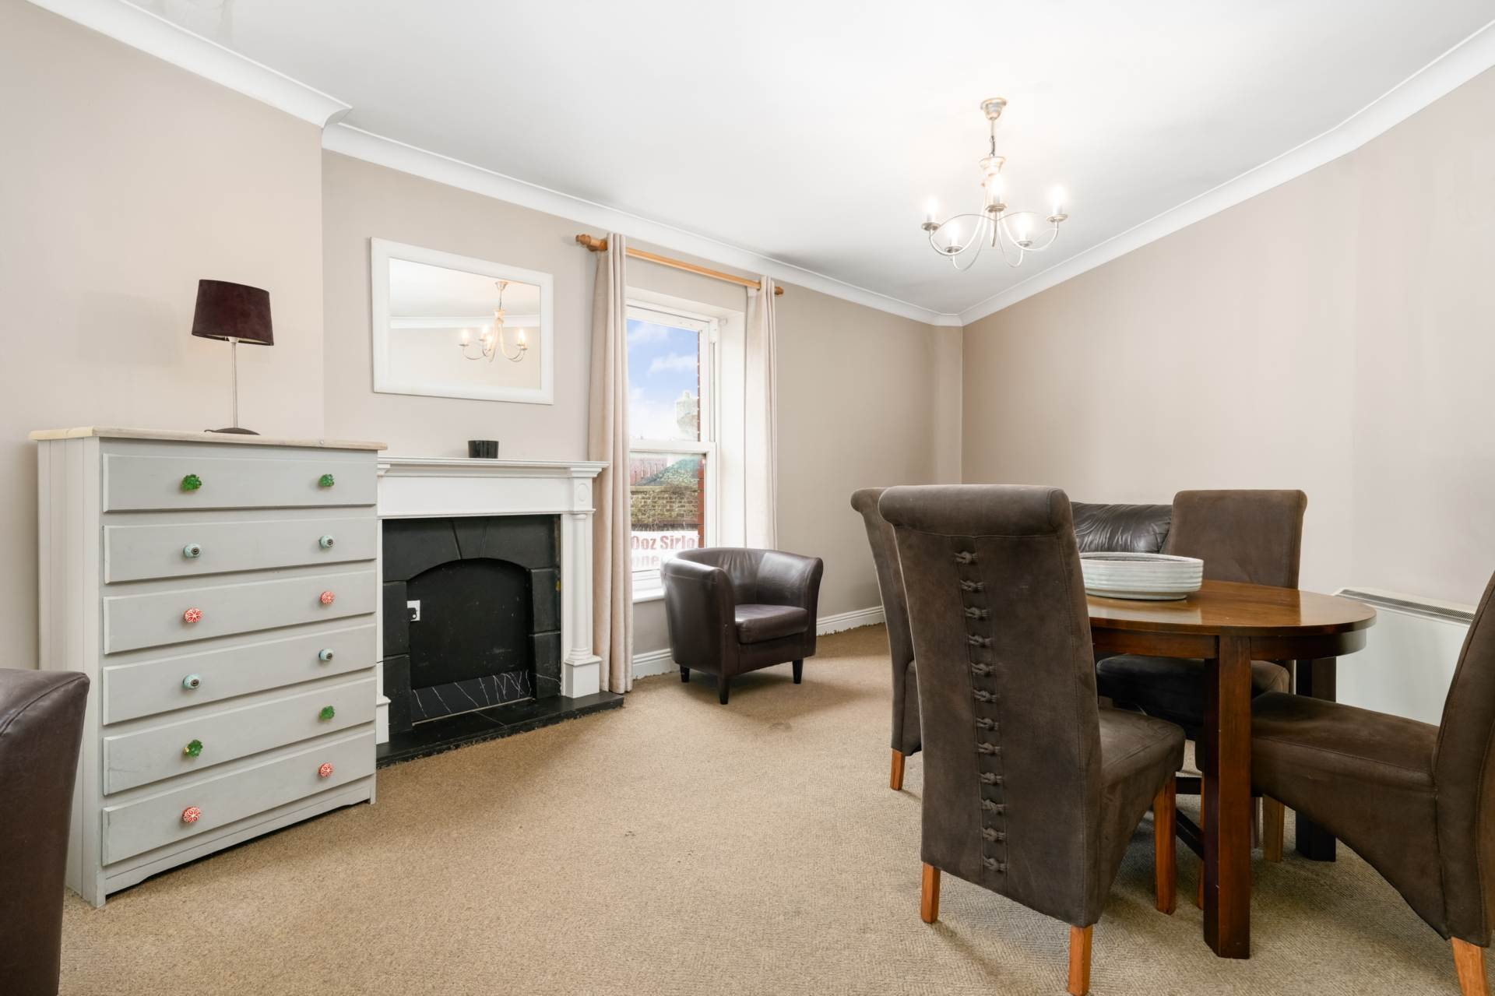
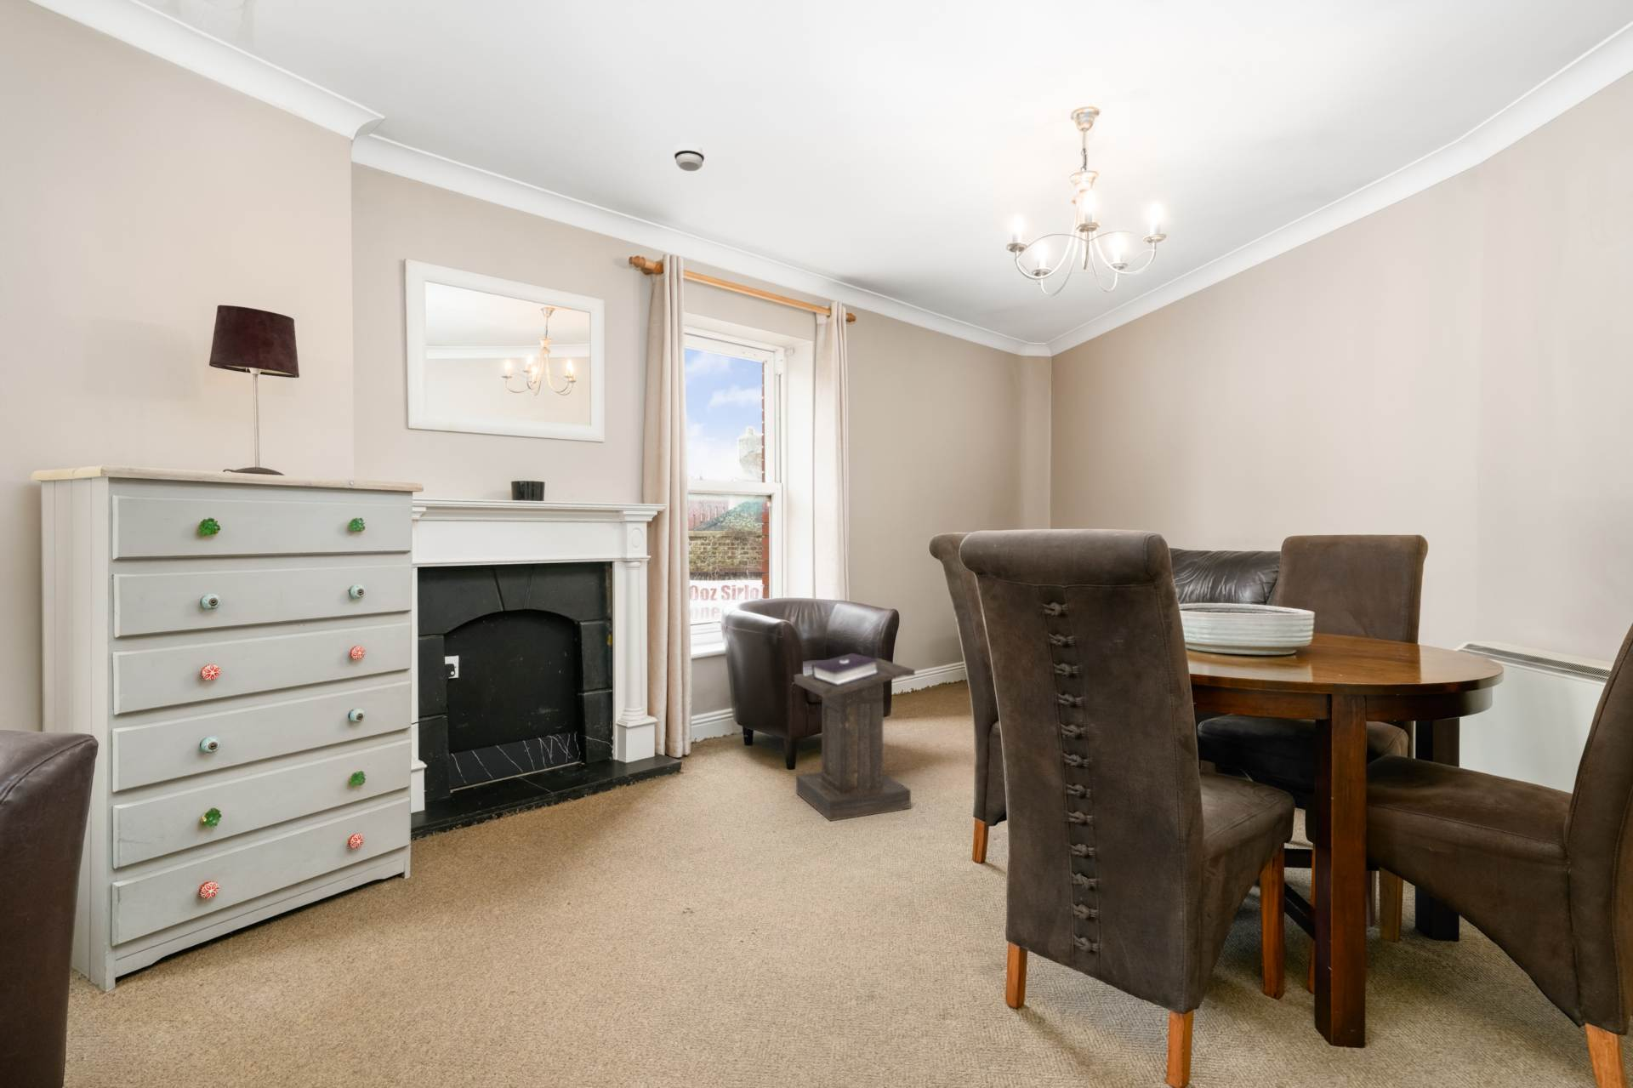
+ lectern [793,652,915,822]
+ smoke detector [674,142,705,172]
